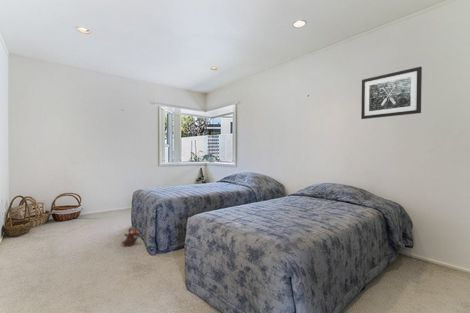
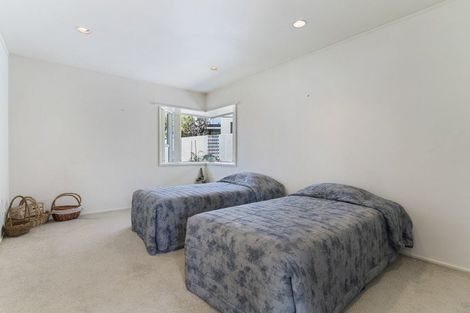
- plush toy [121,227,141,247]
- wall art [360,66,423,120]
